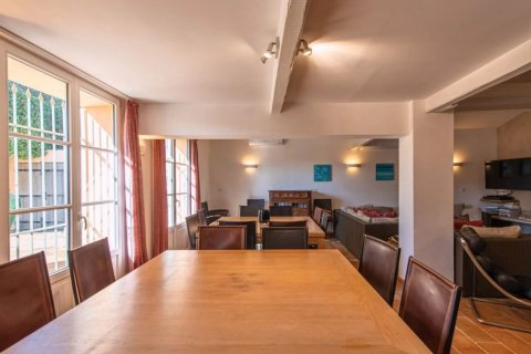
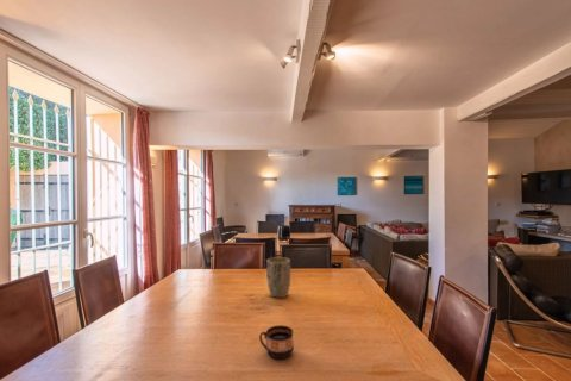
+ cup [258,324,295,360]
+ plant pot [265,256,291,299]
